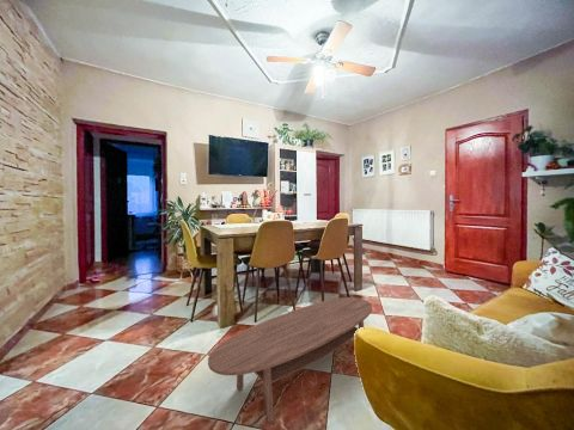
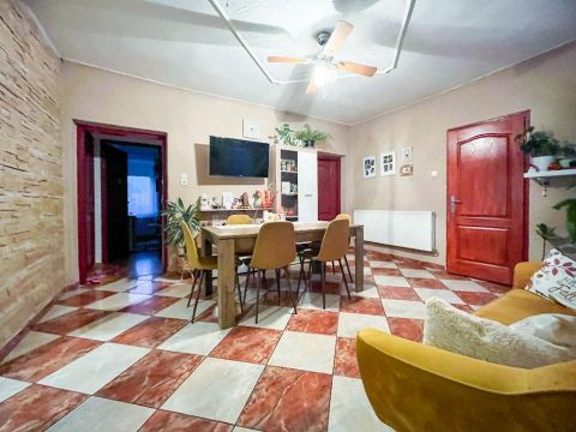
- coffee table [207,296,373,424]
